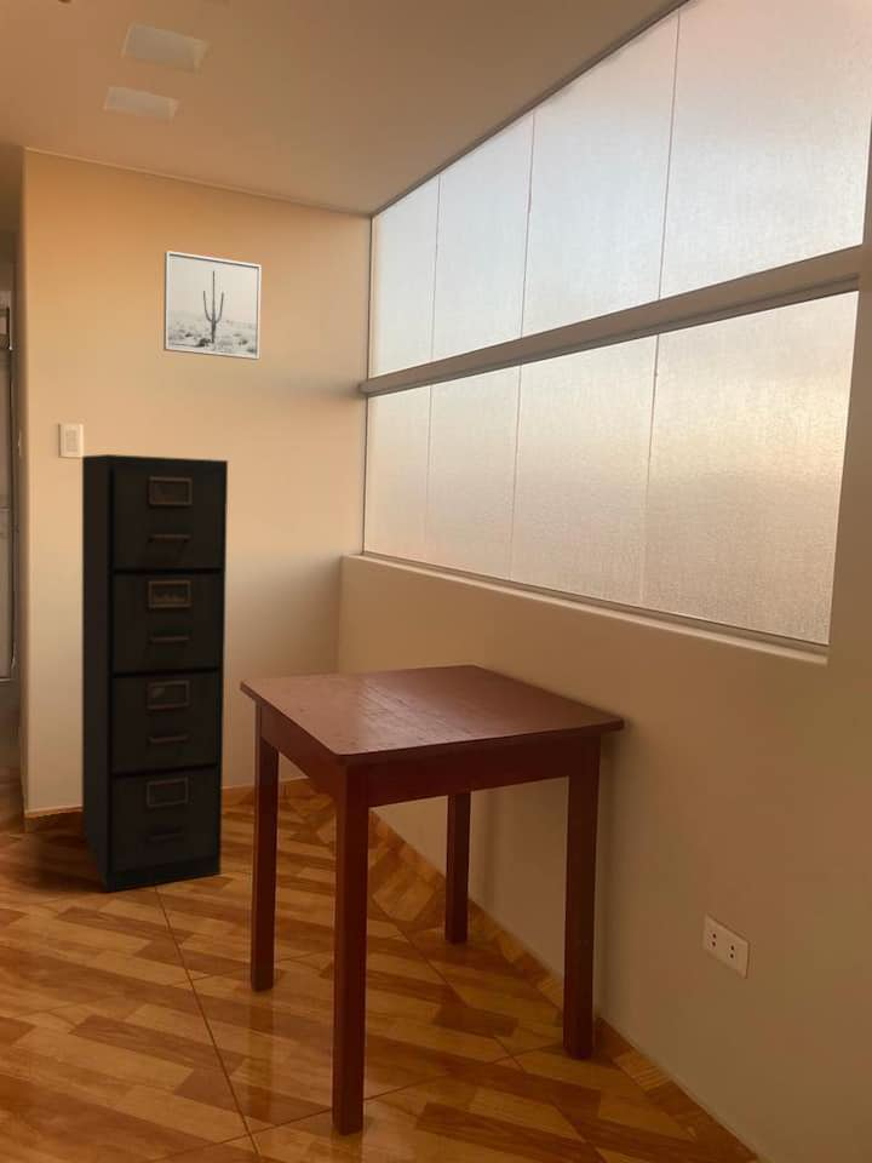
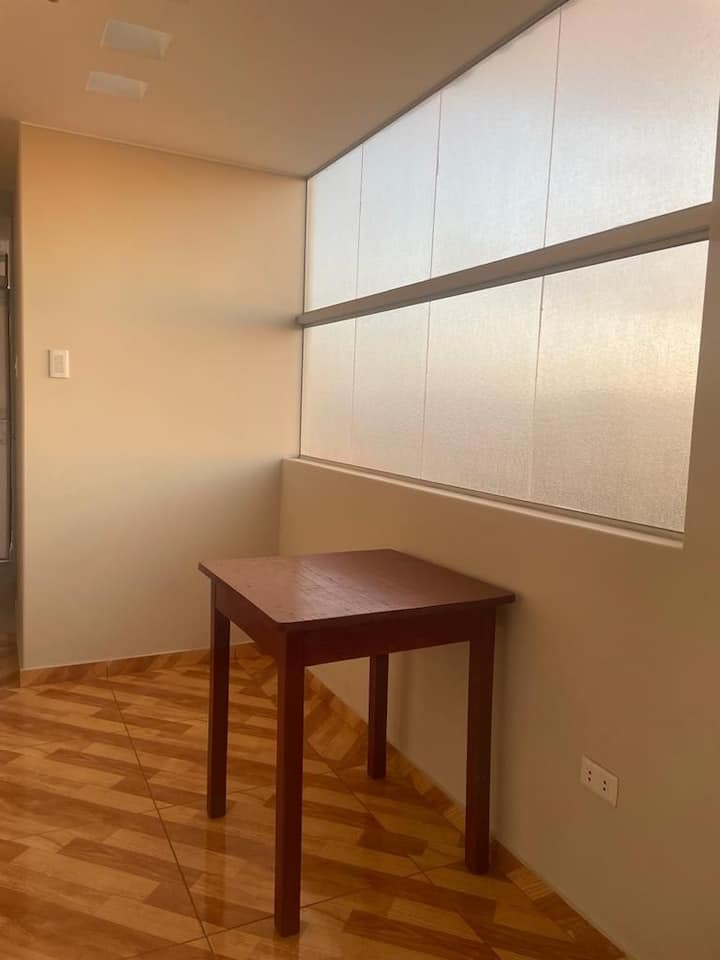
- wall art [162,250,263,361]
- filing cabinet [81,453,229,894]
